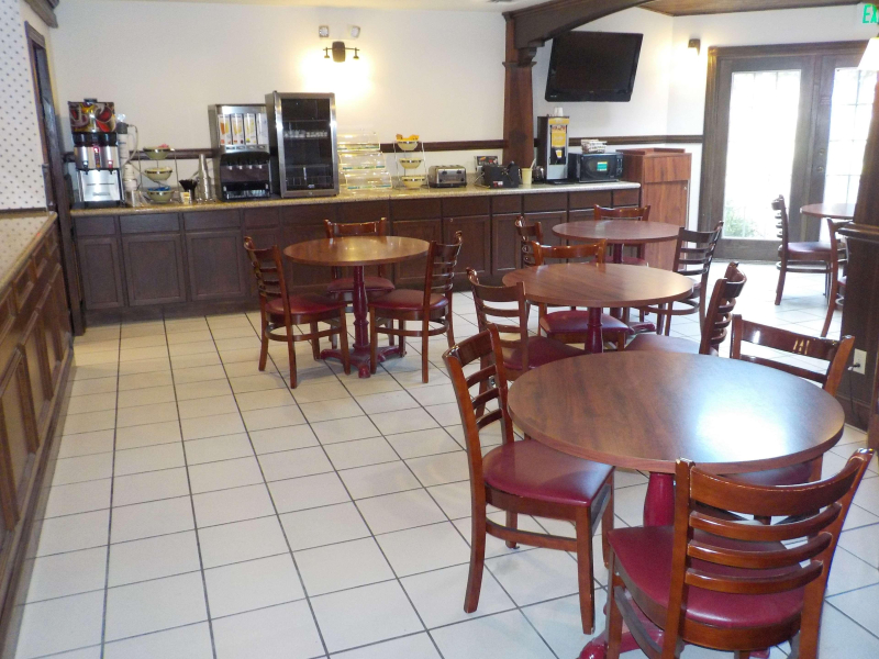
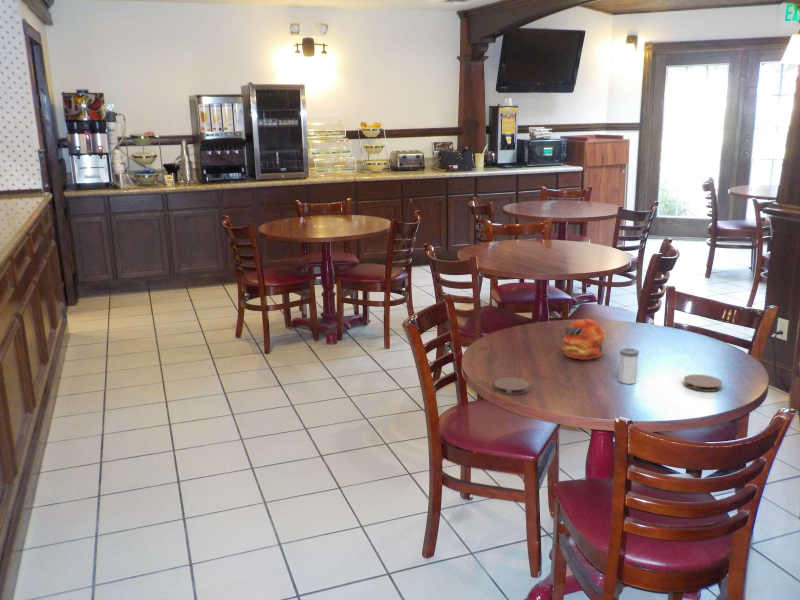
+ salt shaker [618,347,640,385]
+ coaster [683,373,724,393]
+ flower [561,318,607,361]
+ coaster [493,376,531,396]
